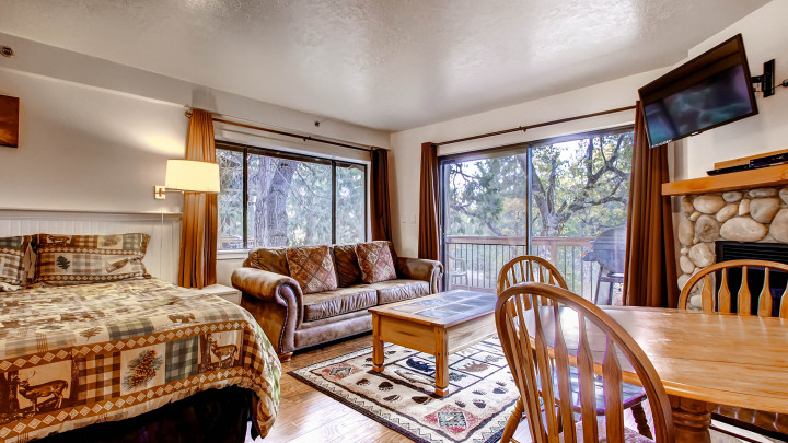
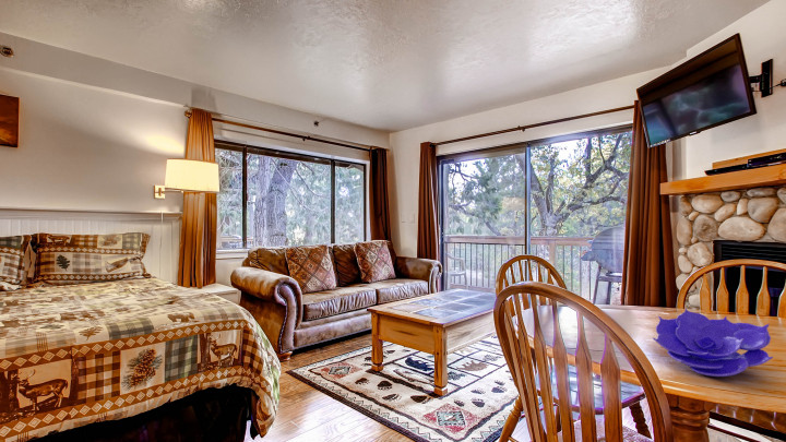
+ decorative bowl [652,308,774,378]
